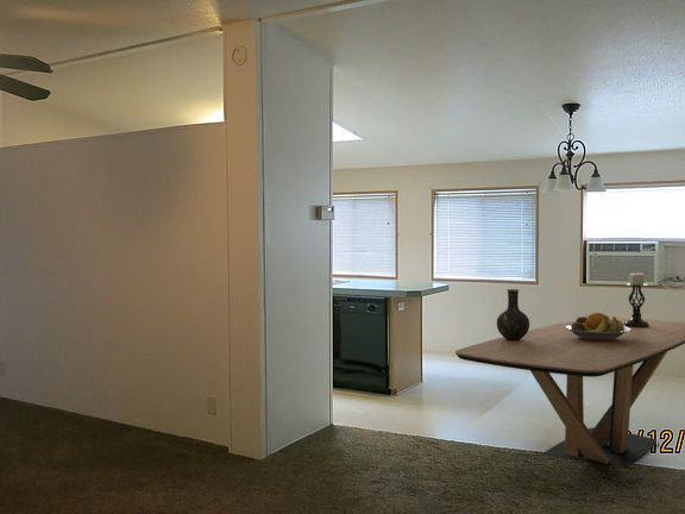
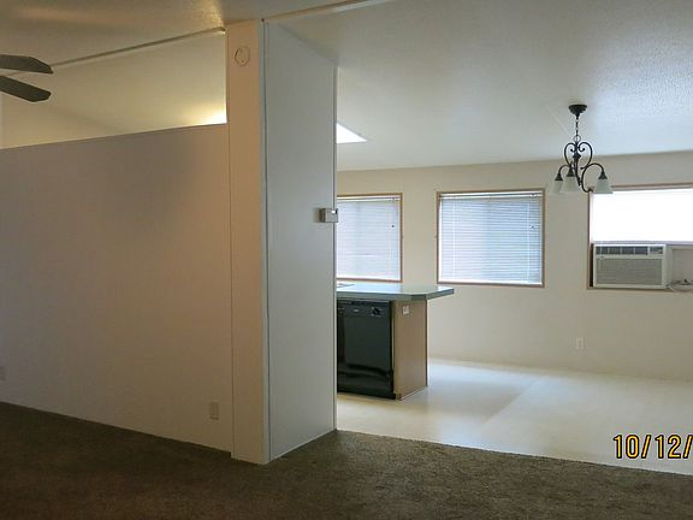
- dining table [454,316,685,469]
- fruit bowl [564,312,631,340]
- candle holder [624,270,649,327]
- vase [496,288,530,340]
